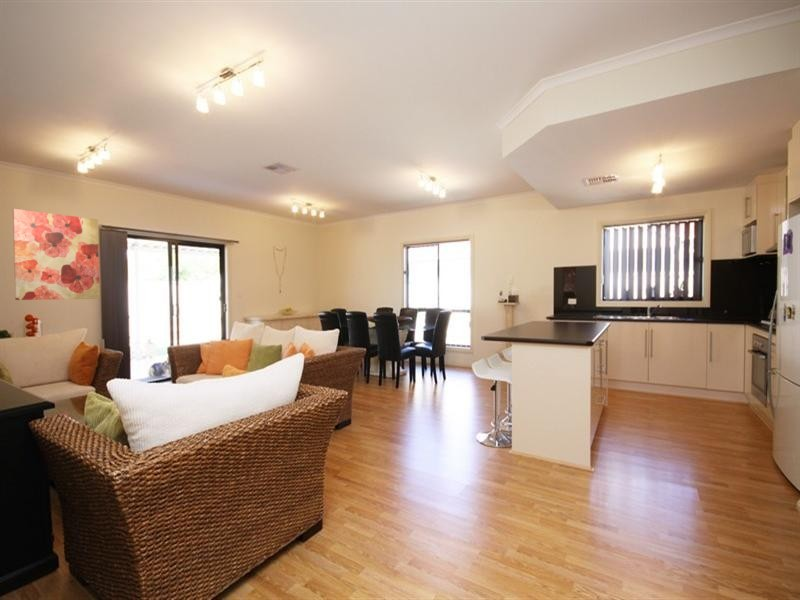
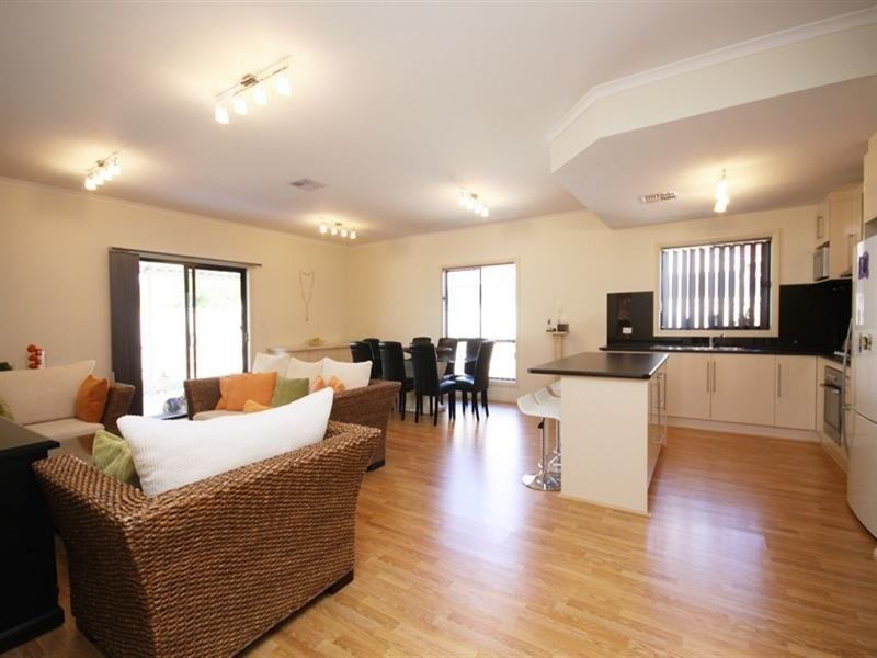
- wall art [12,208,101,301]
